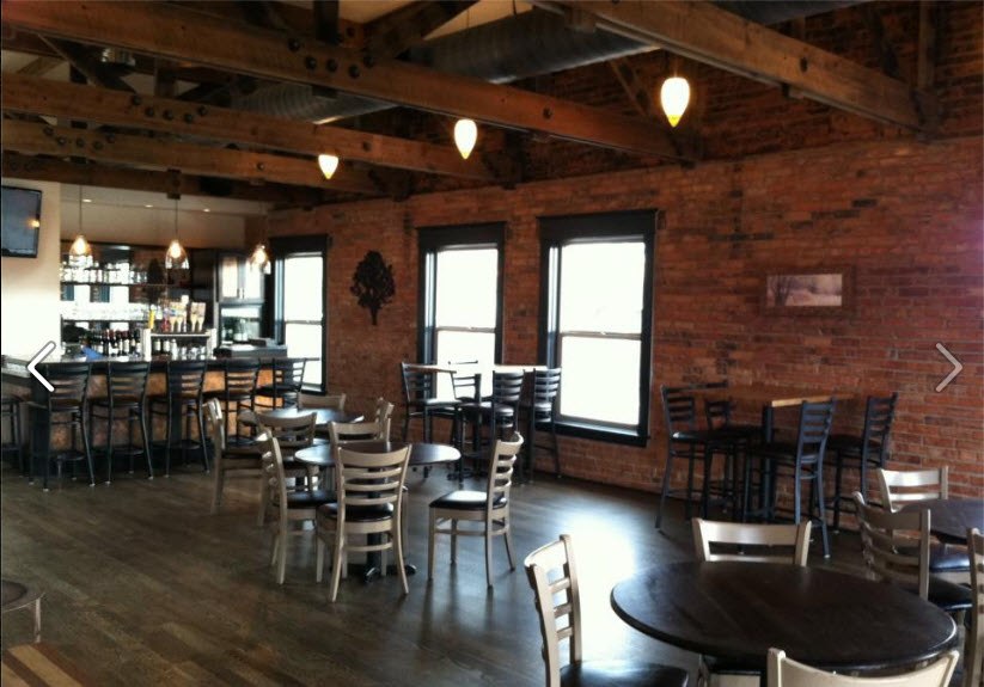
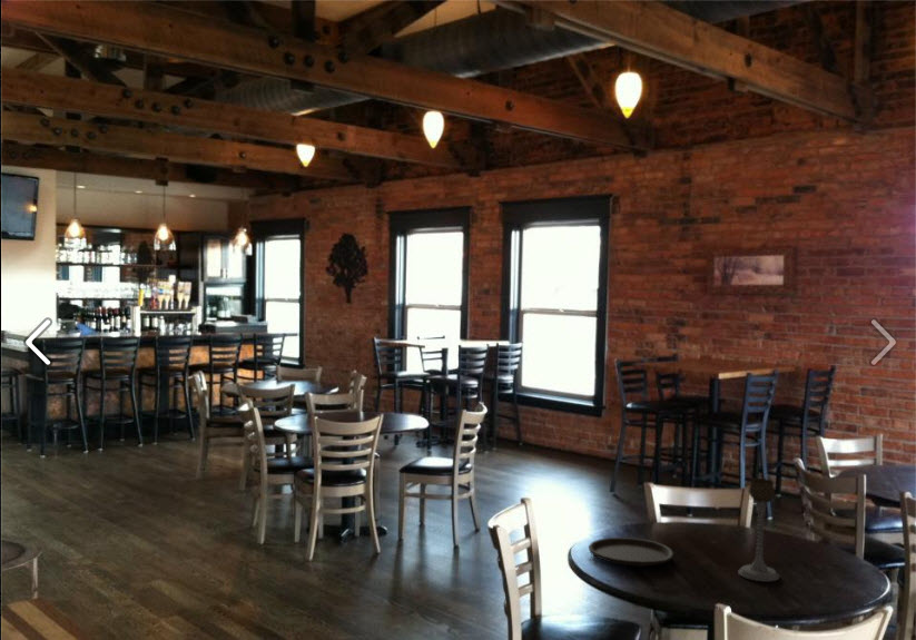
+ candle holder [737,477,780,582]
+ plate [588,536,674,568]
